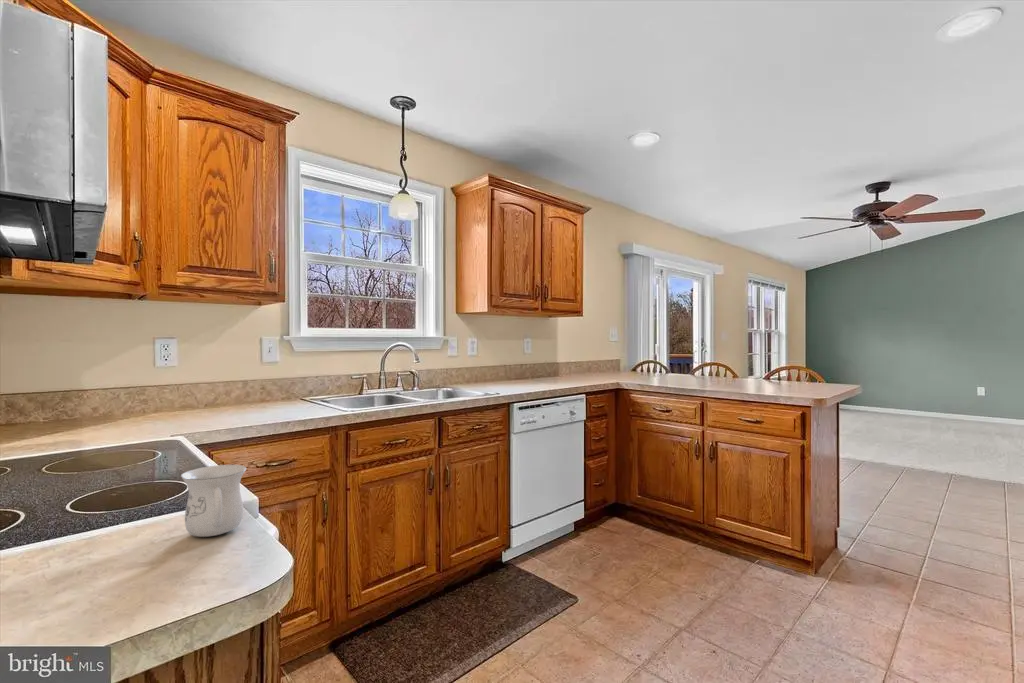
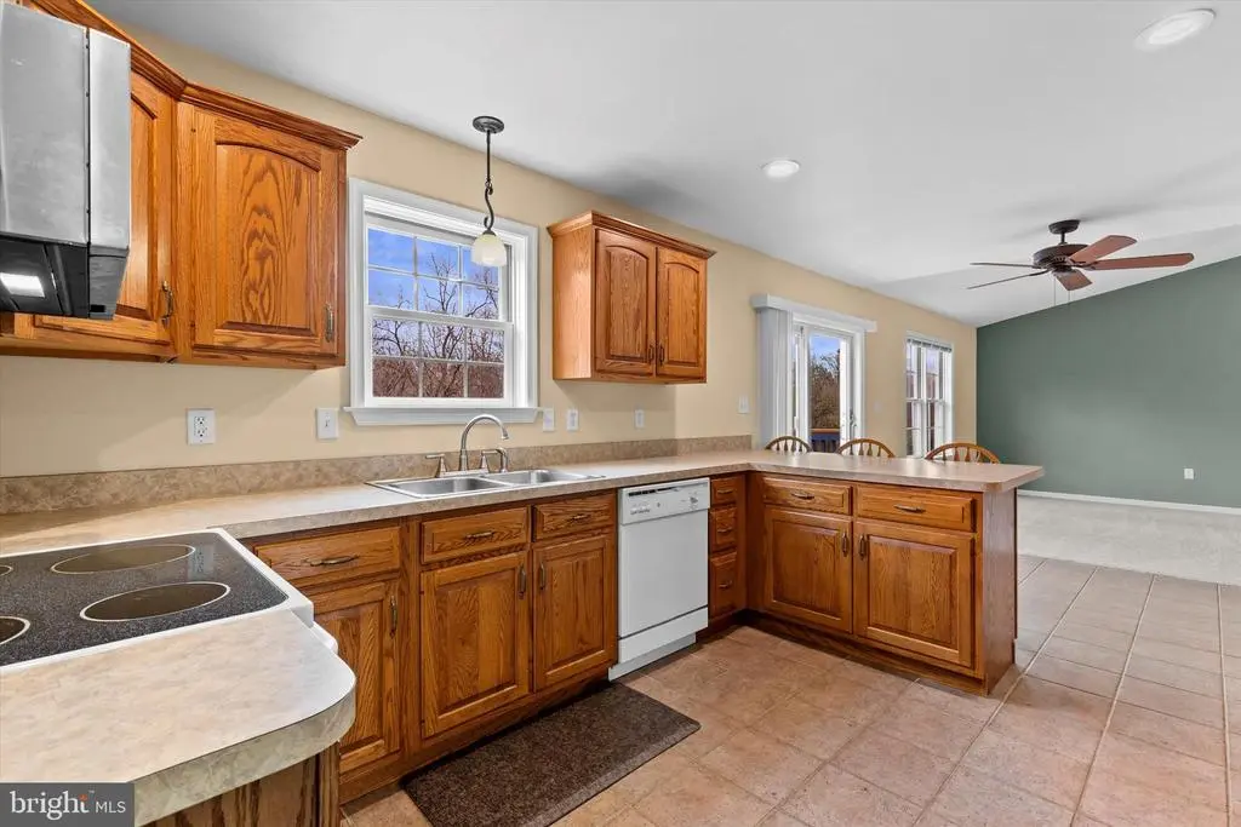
- mug [180,464,247,538]
